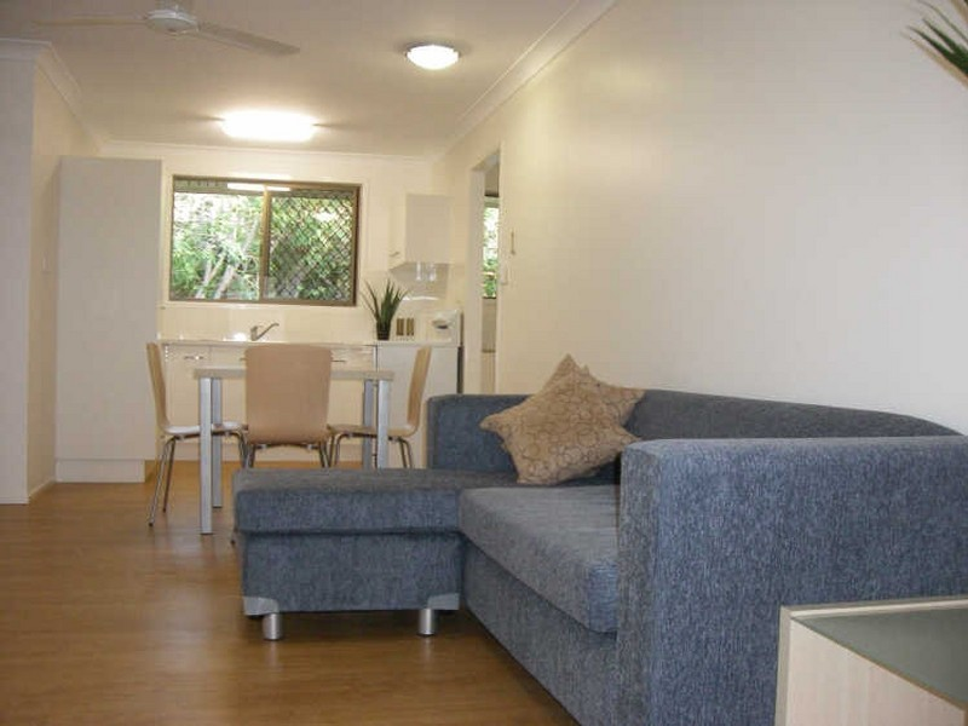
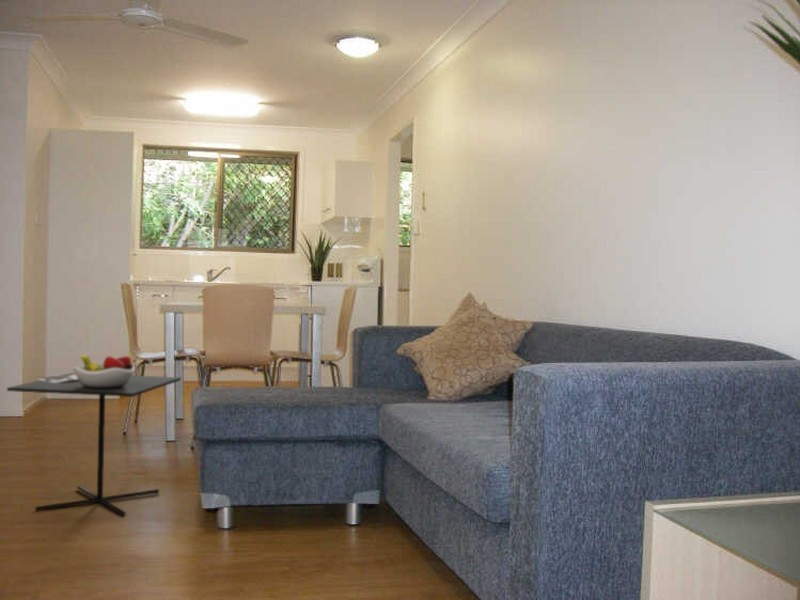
+ kitchen table [6,354,182,517]
